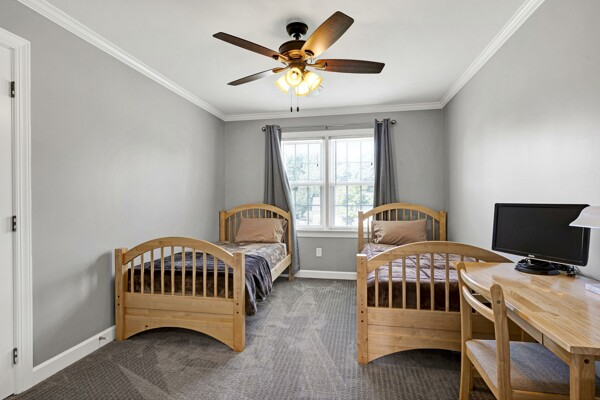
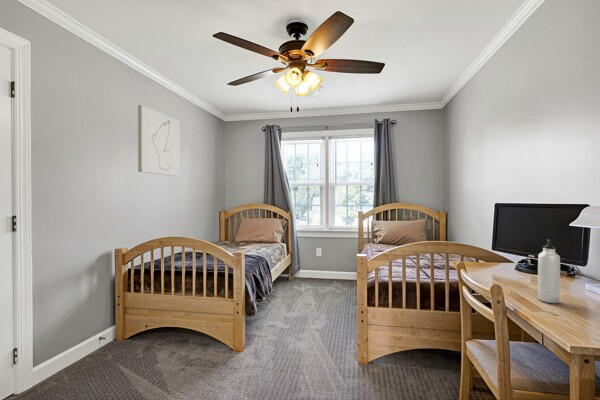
+ wall art [137,104,181,177]
+ water bottle [537,238,561,304]
